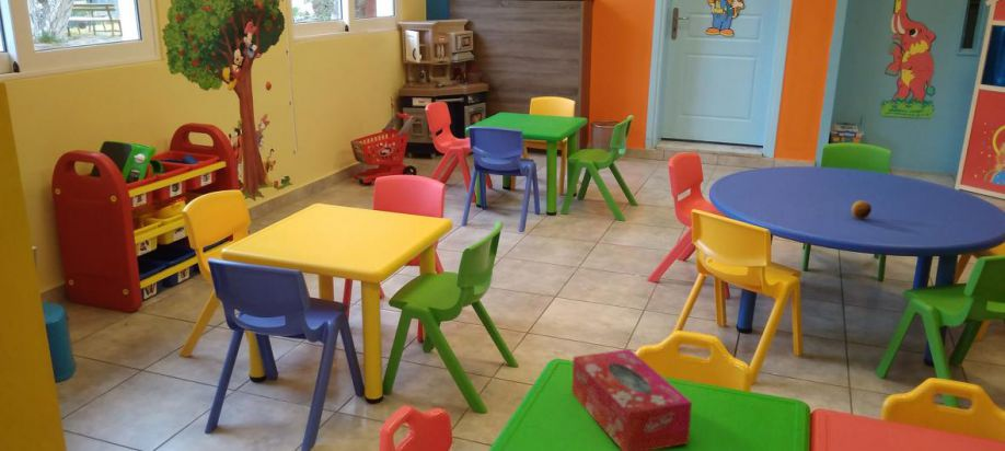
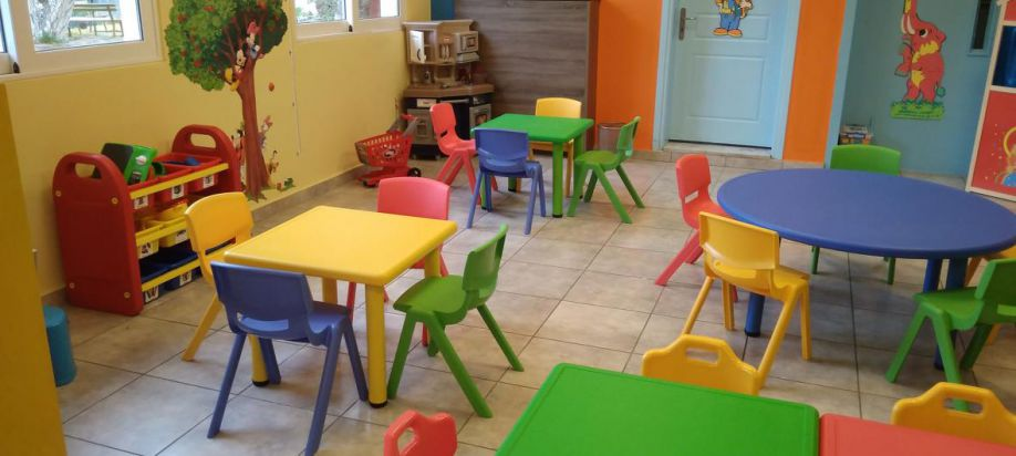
- tissue box [570,348,693,451]
- fruit [851,199,873,220]
